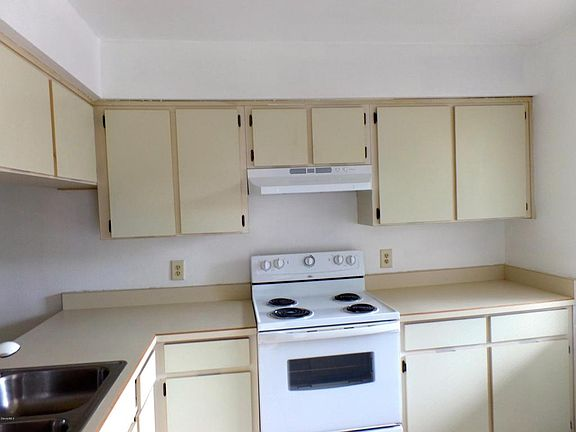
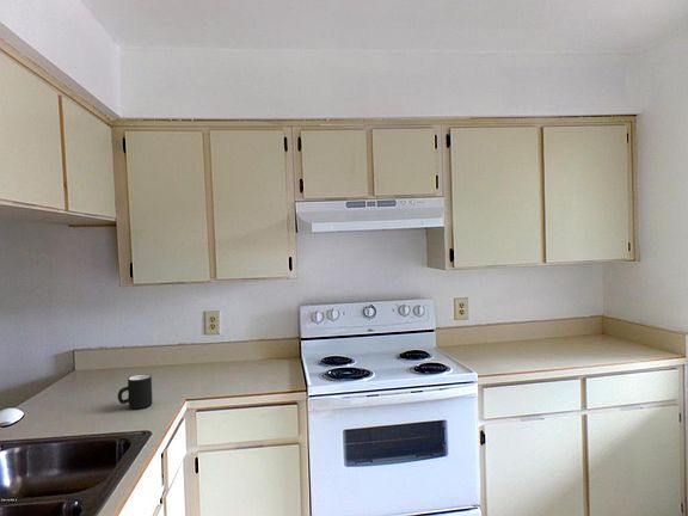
+ mug [117,373,154,410]
